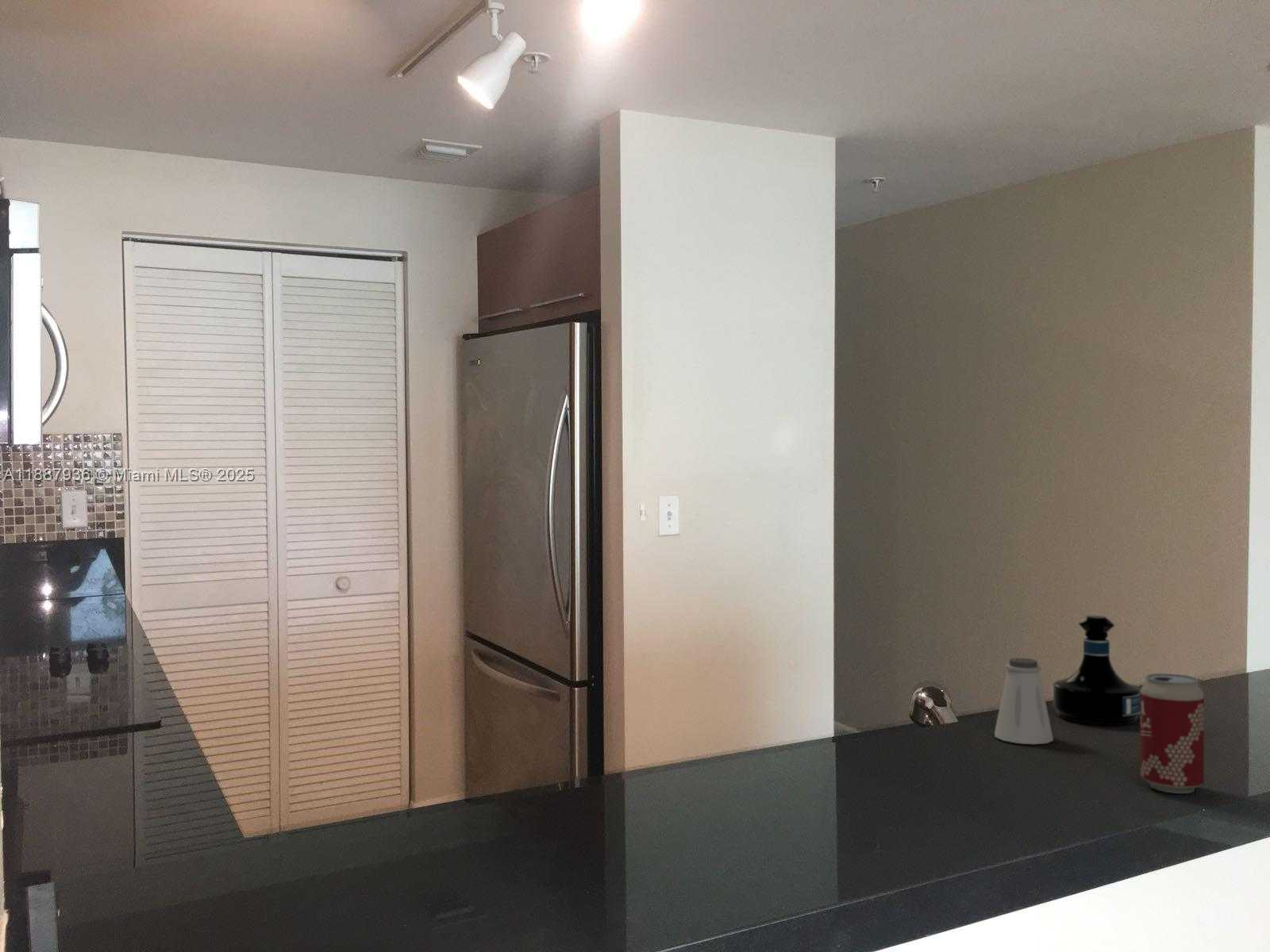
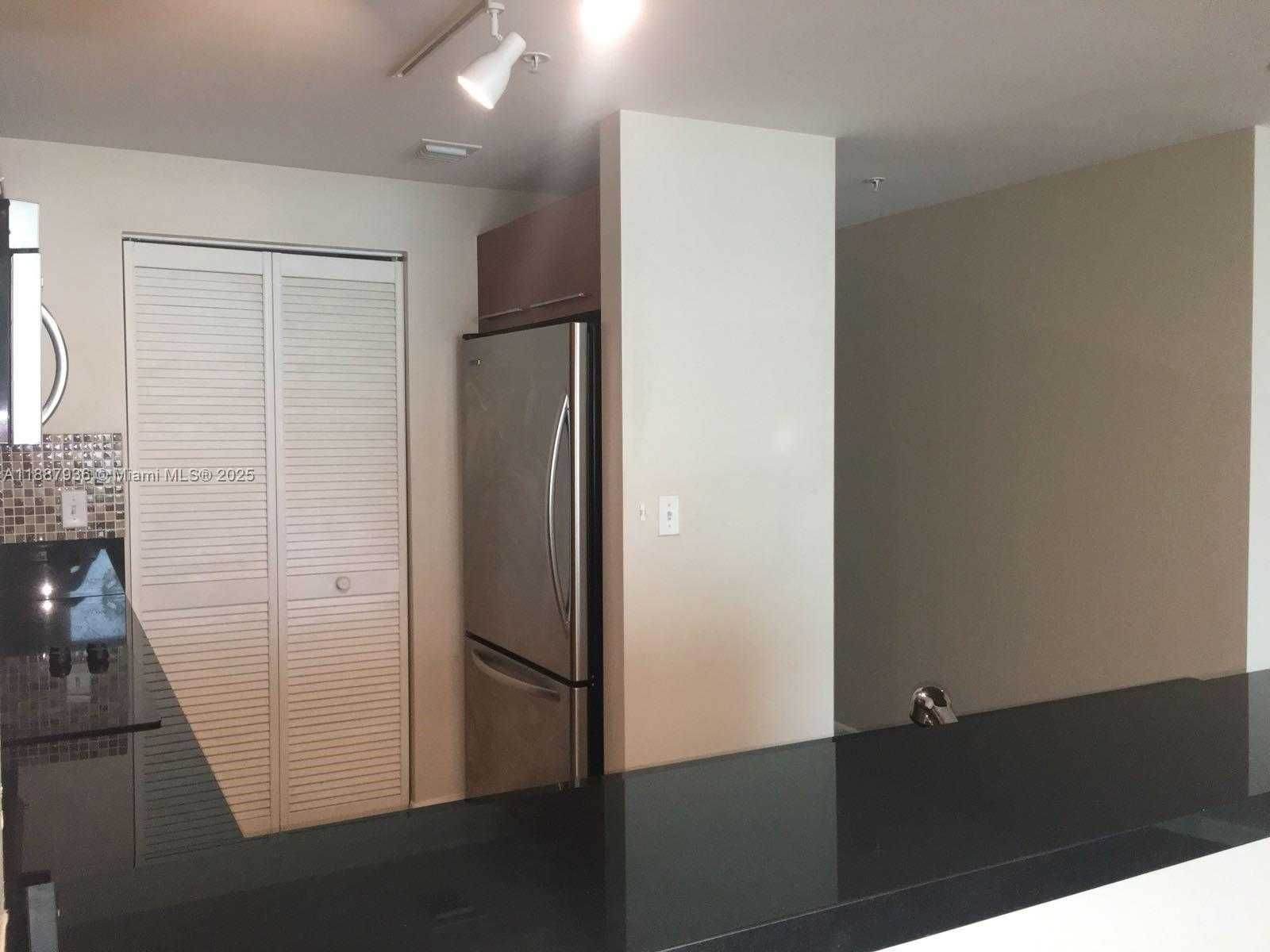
- saltshaker [994,657,1054,745]
- beverage can [1140,673,1205,794]
- tequila bottle [1053,615,1141,725]
